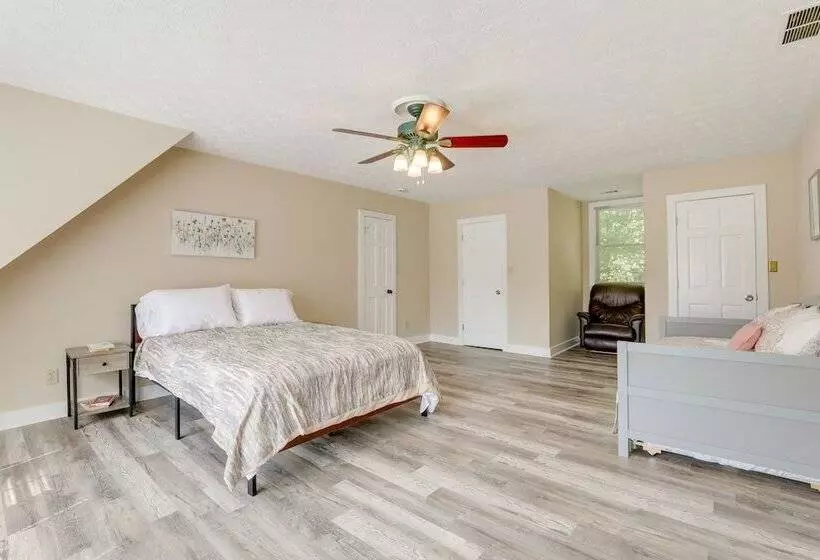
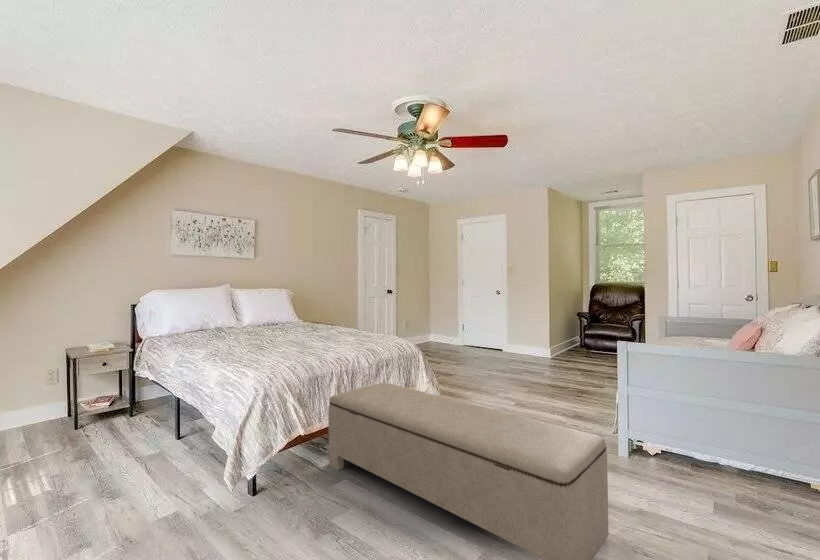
+ bench [327,382,609,560]
